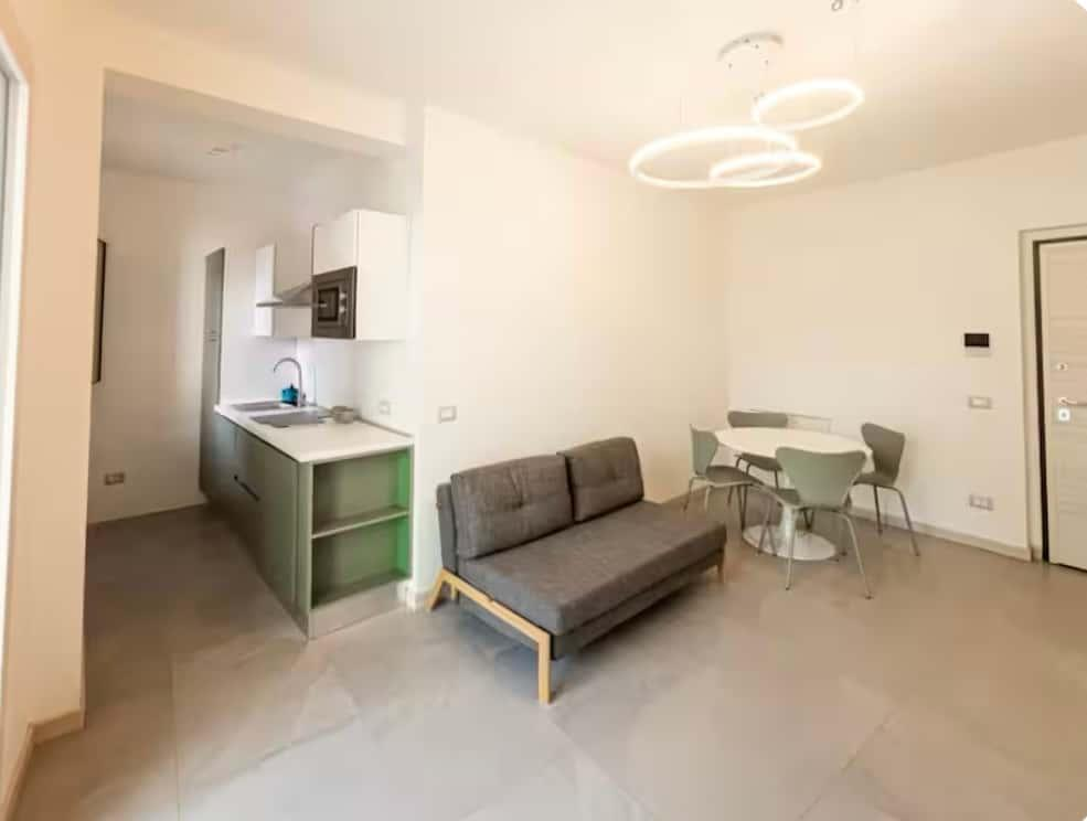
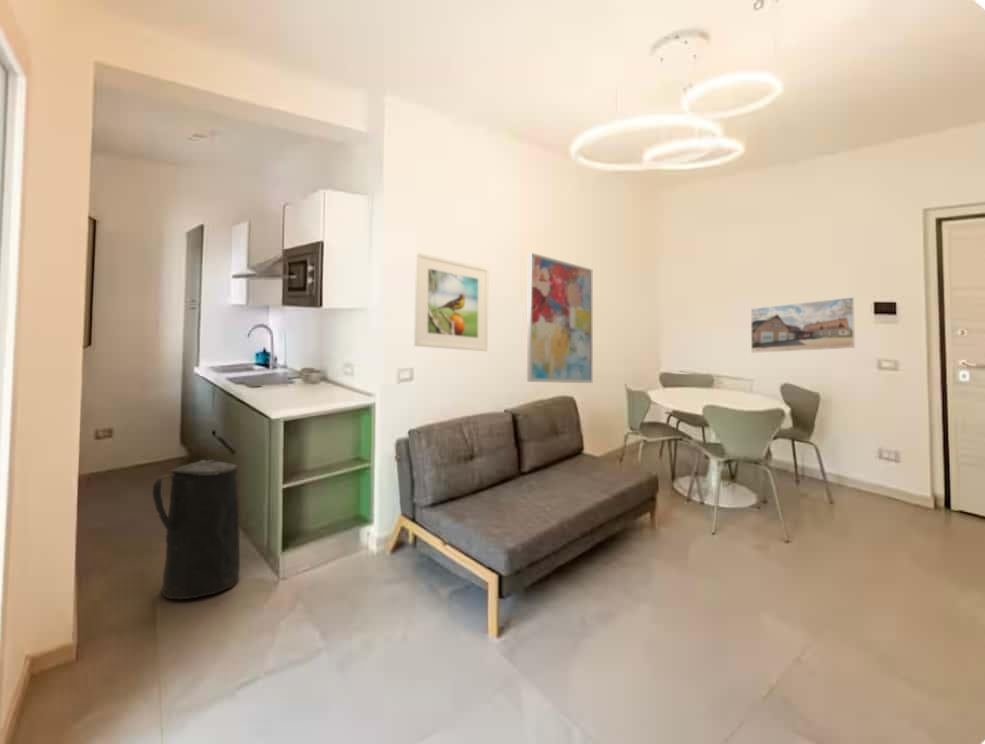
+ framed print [750,296,856,354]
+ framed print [413,251,489,352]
+ wall art [526,252,593,384]
+ trash can [152,456,241,600]
